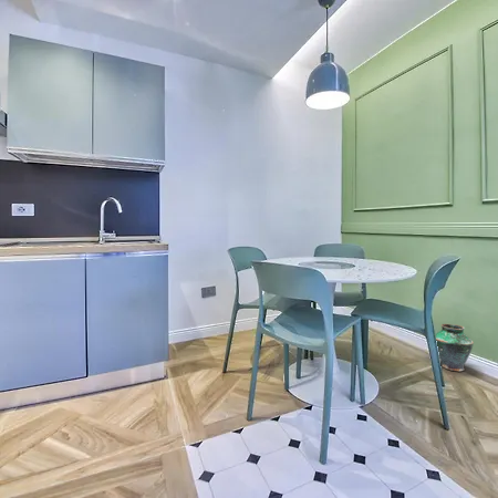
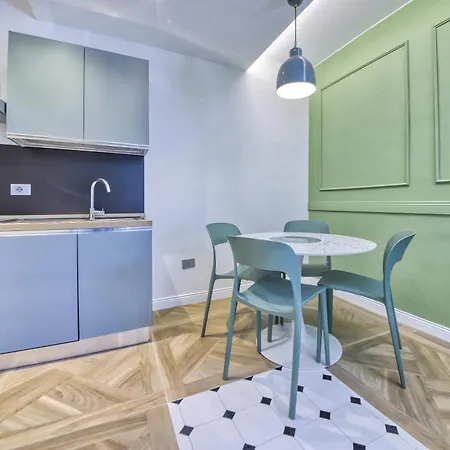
- vase [435,323,475,372]
